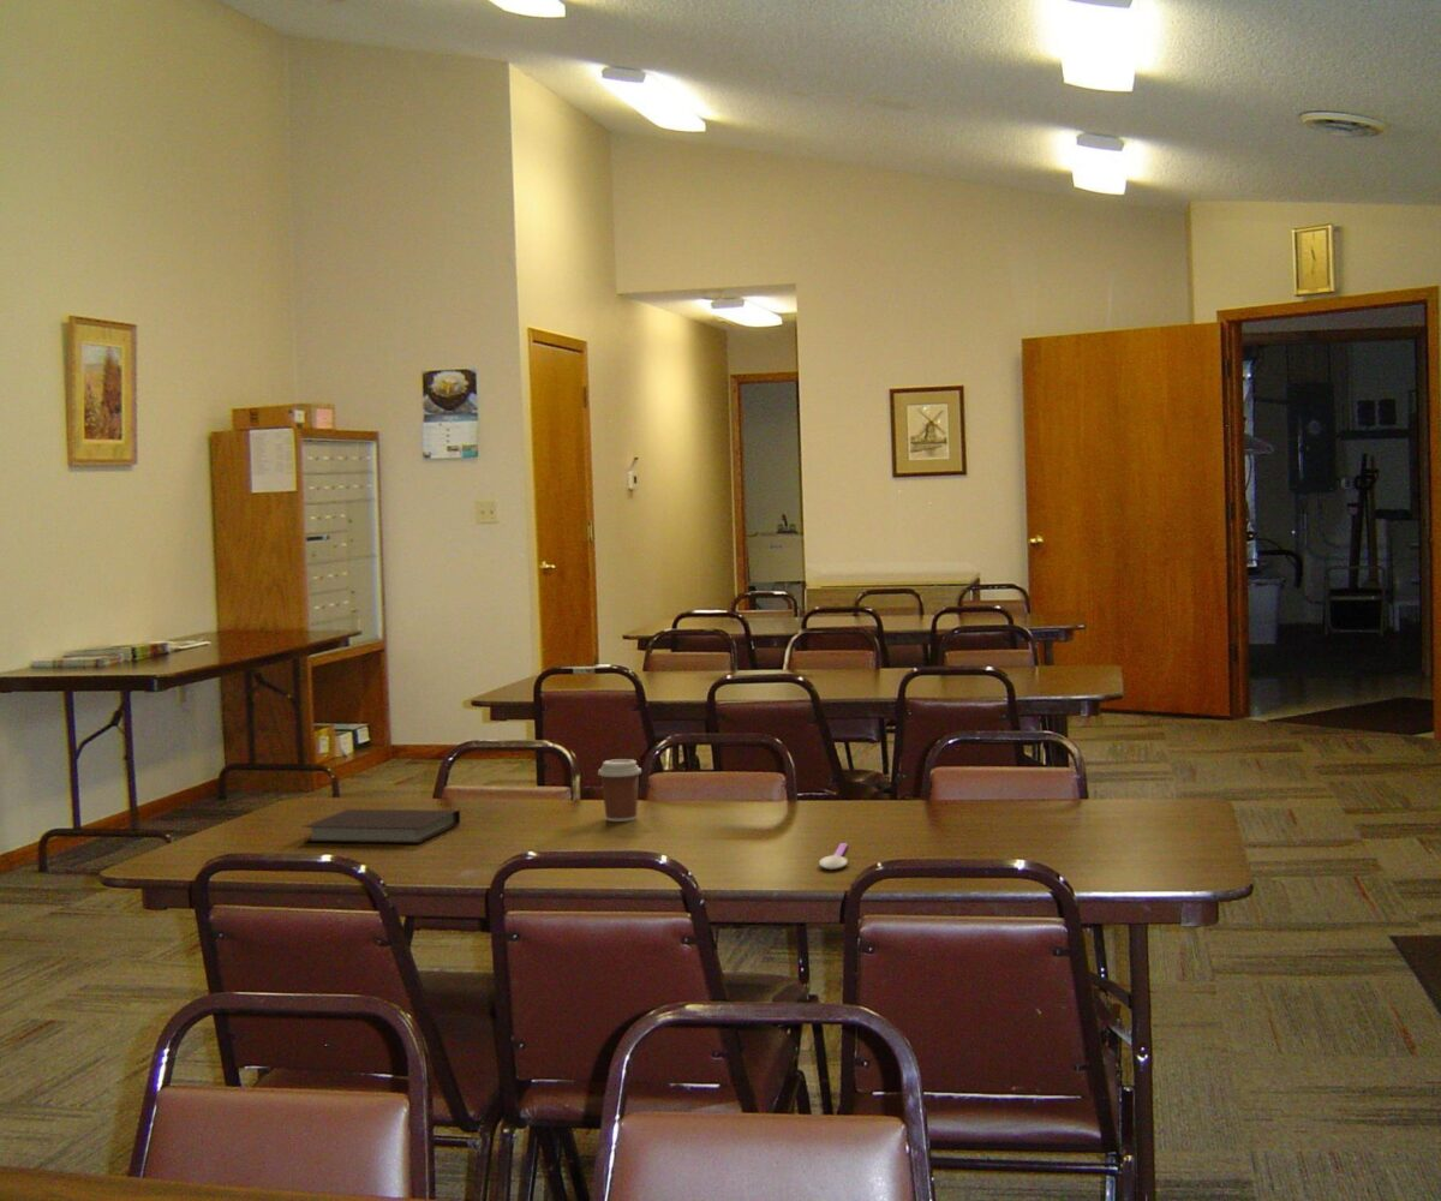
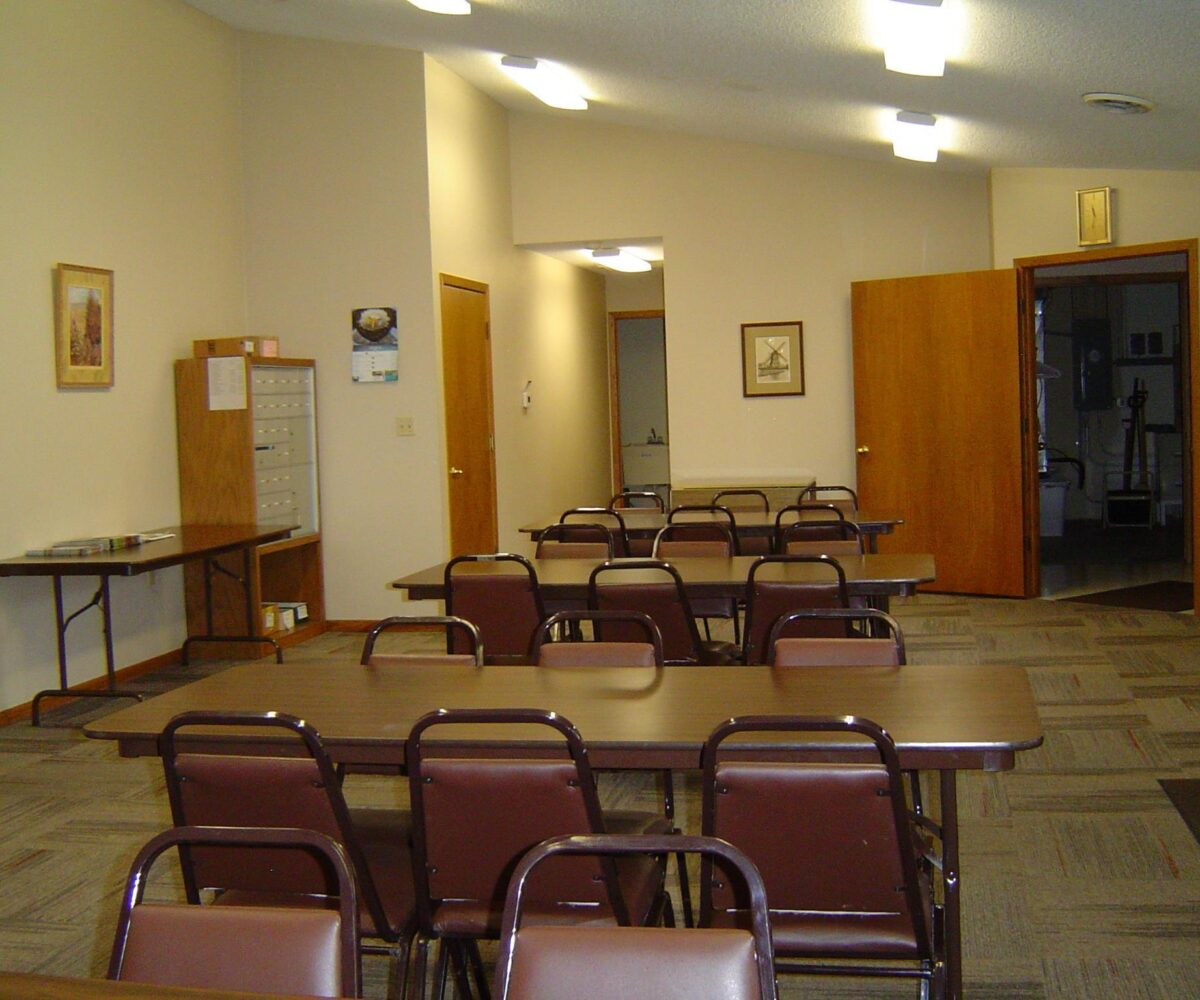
- notebook [301,808,461,844]
- spoon [818,842,849,871]
- coffee cup [597,758,642,823]
